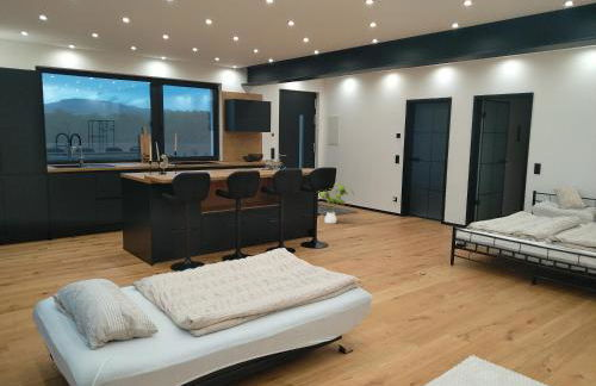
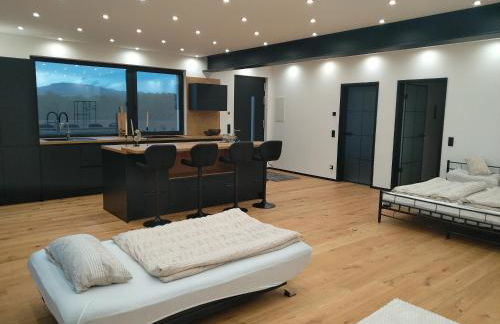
- house plant [317,182,355,225]
